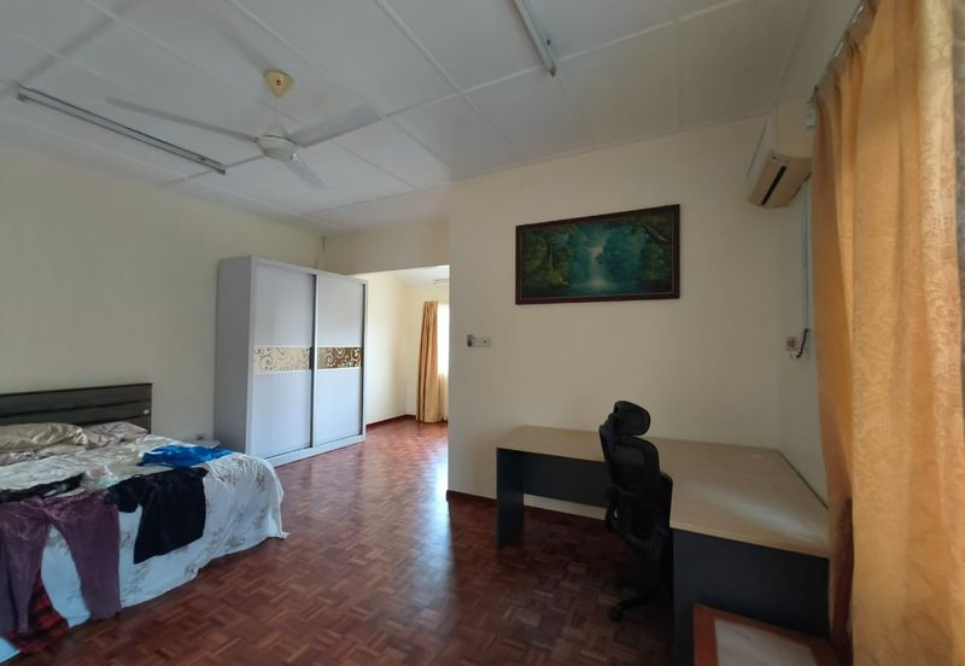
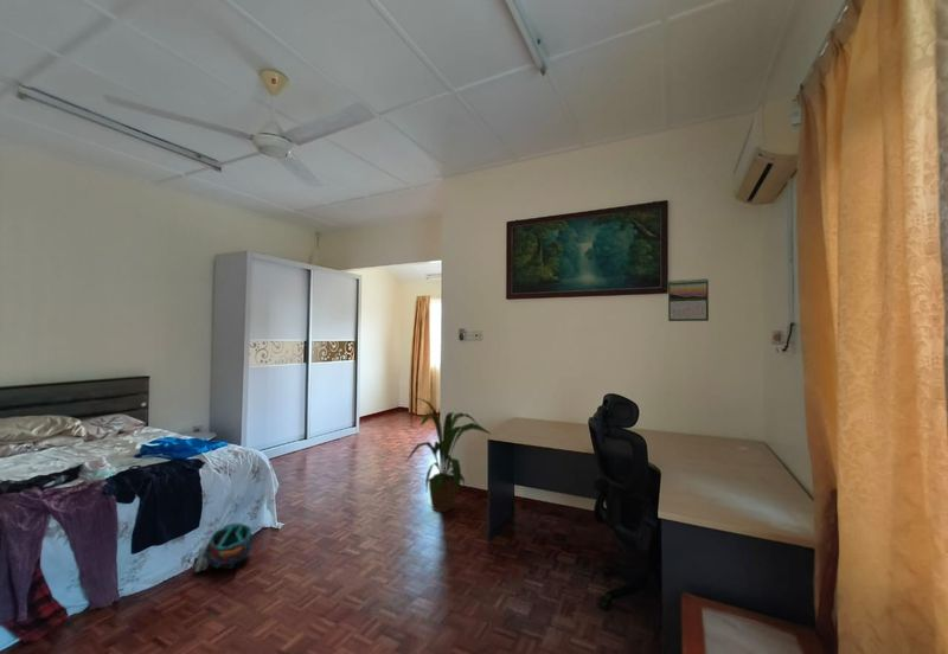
+ house plant [404,397,491,514]
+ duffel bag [193,521,255,573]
+ calendar [667,277,710,322]
